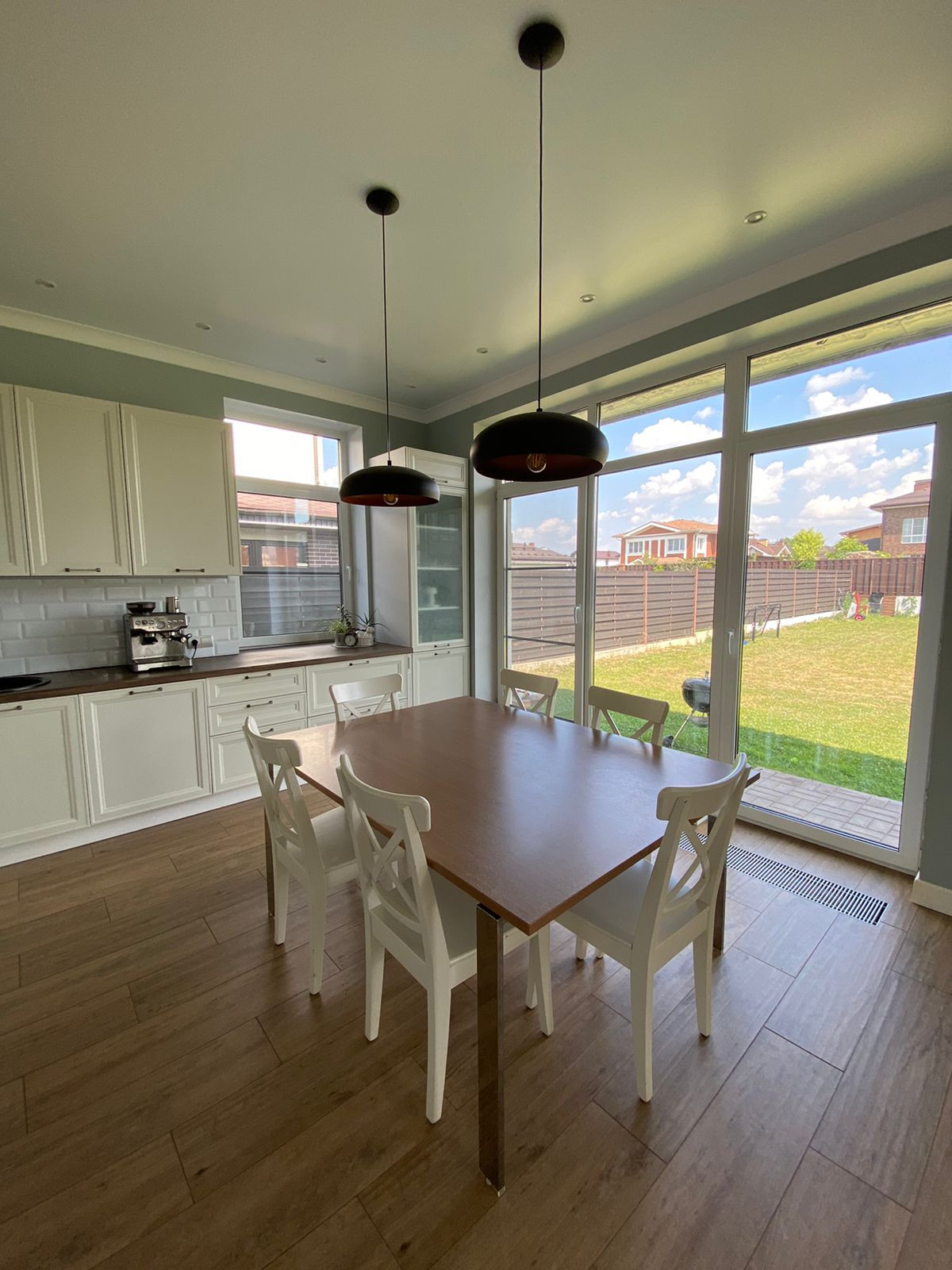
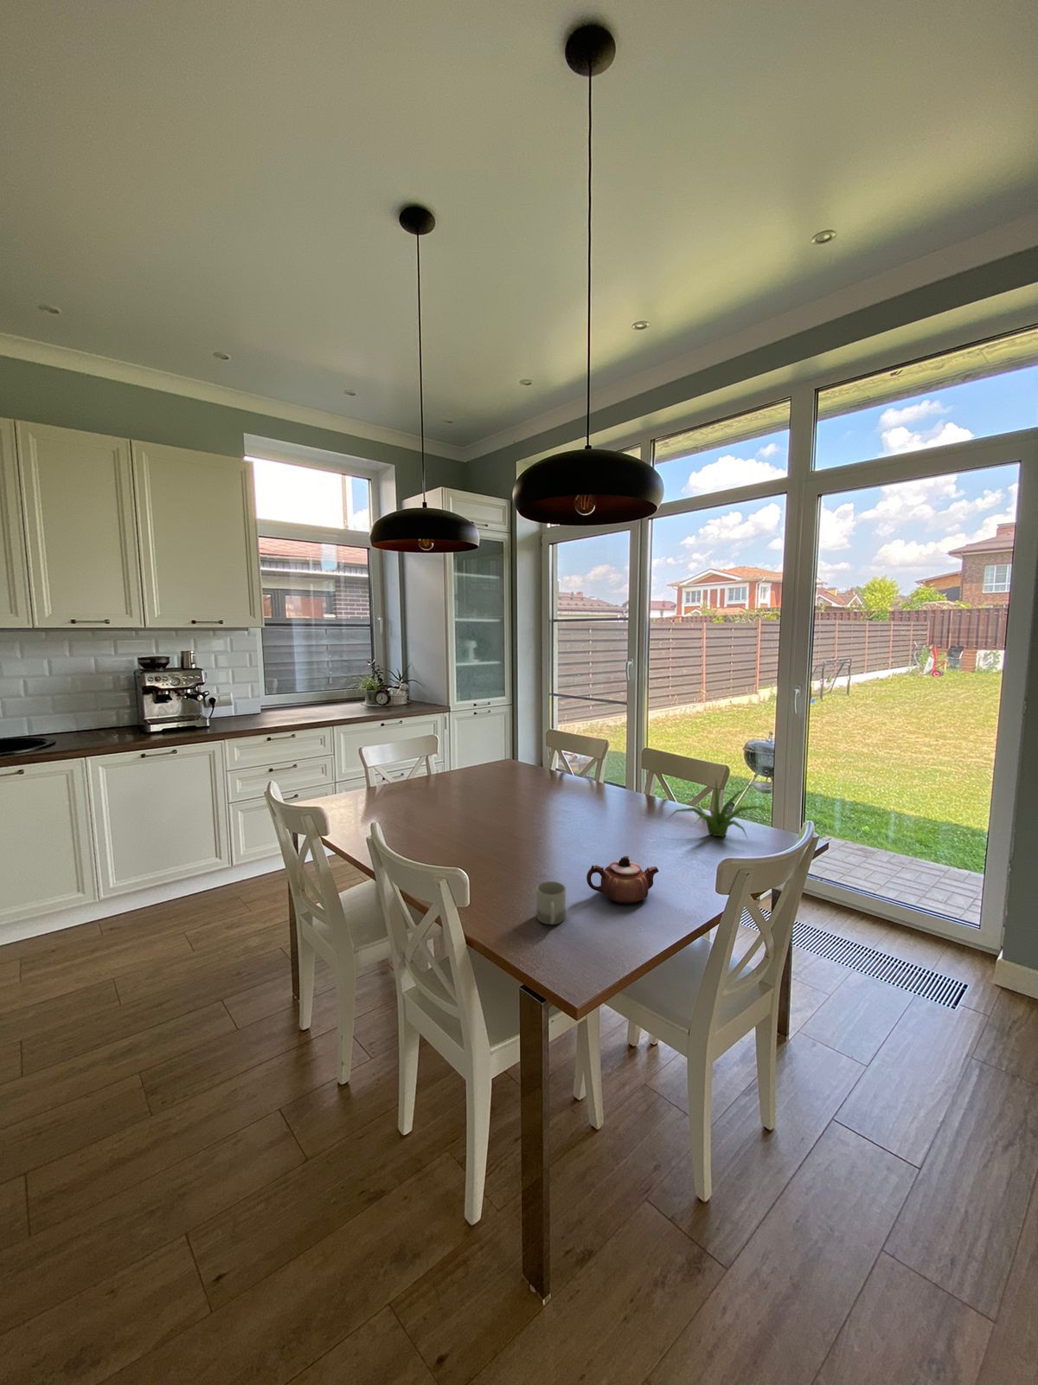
+ plant [666,778,776,842]
+ cup [535,880,567,926]
+ teapot [586,855,660,904]
